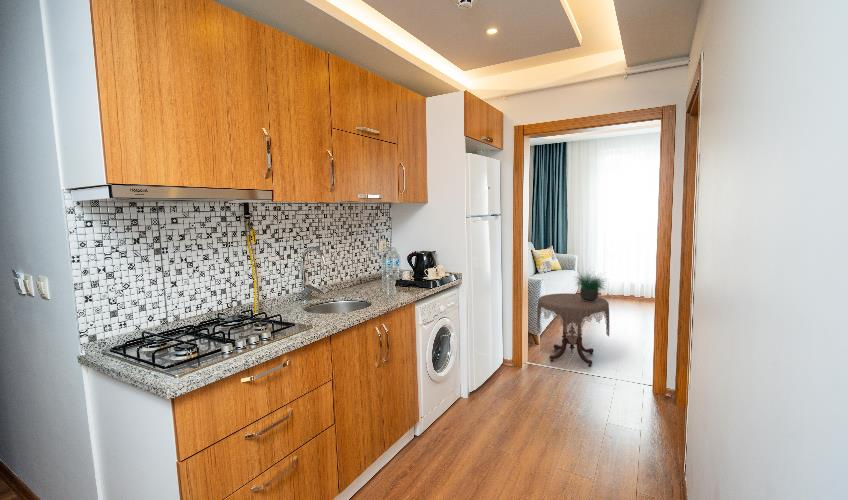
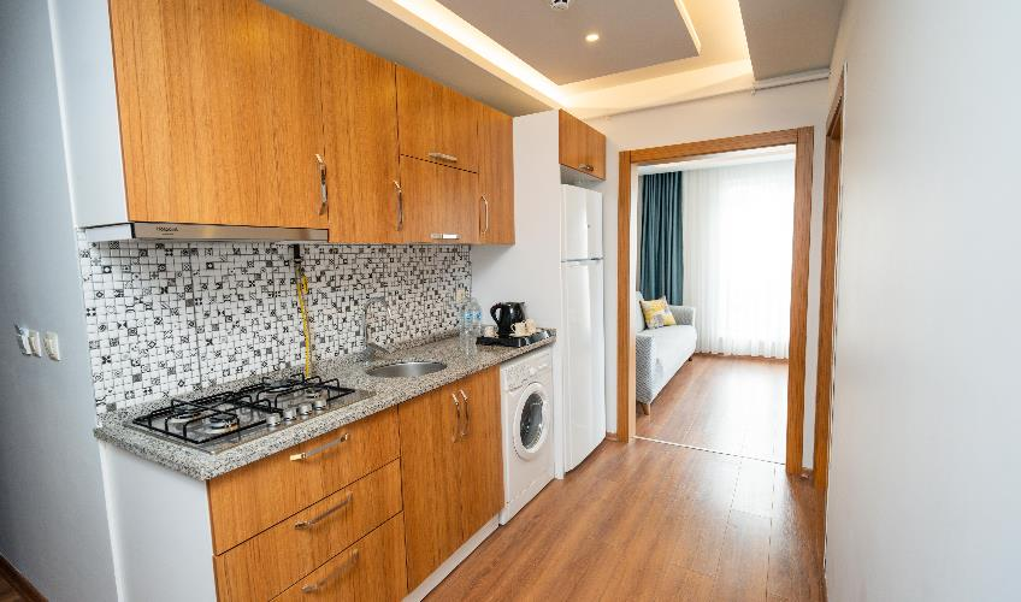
- potted plant [572,266,608,302]
- side table [536,292,610,367]
